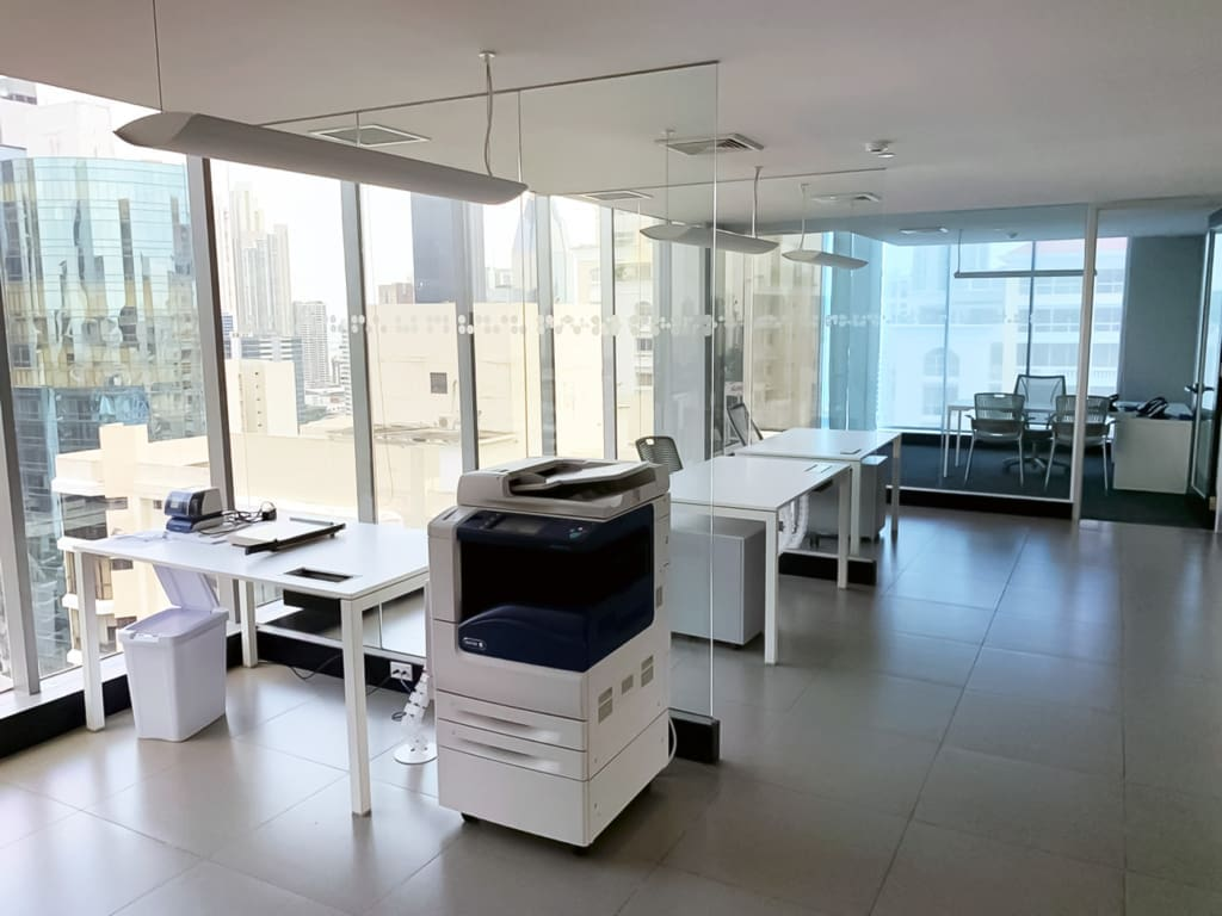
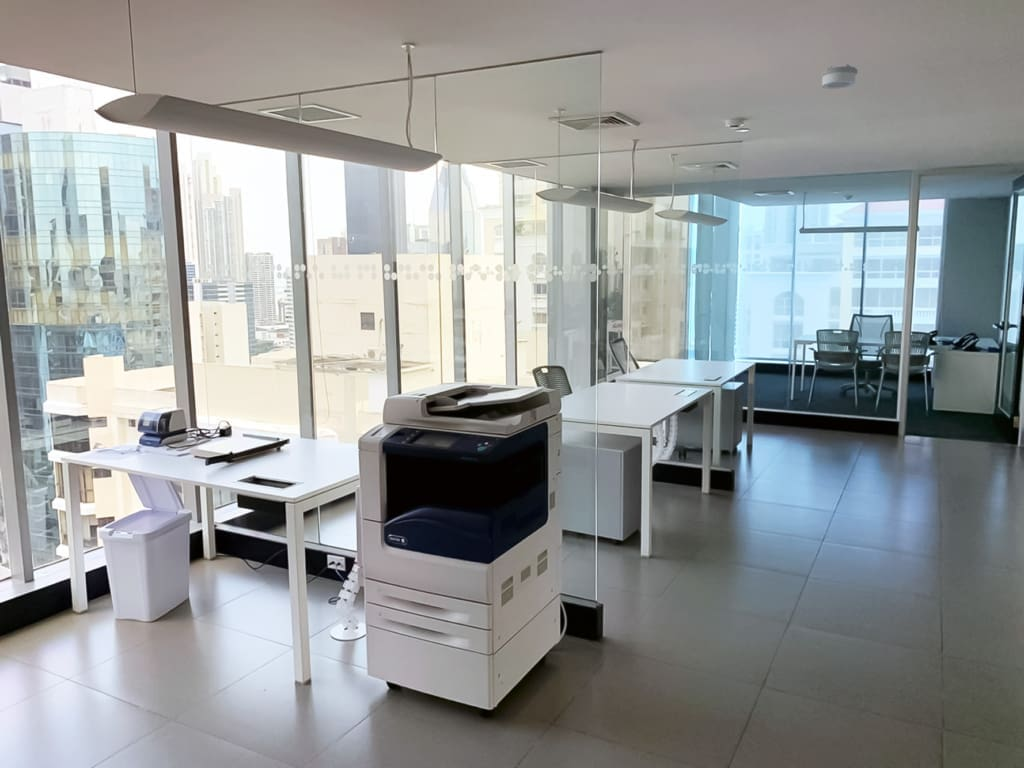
+ smoke detector [820,63,858,90]
